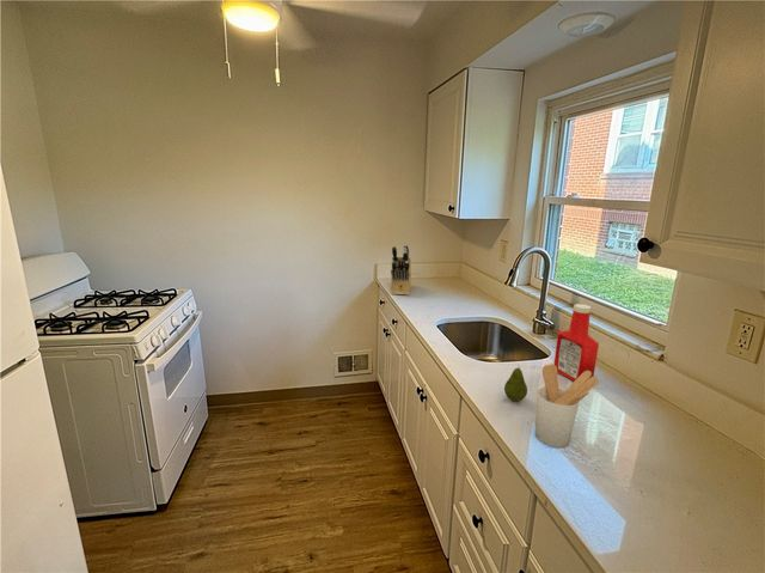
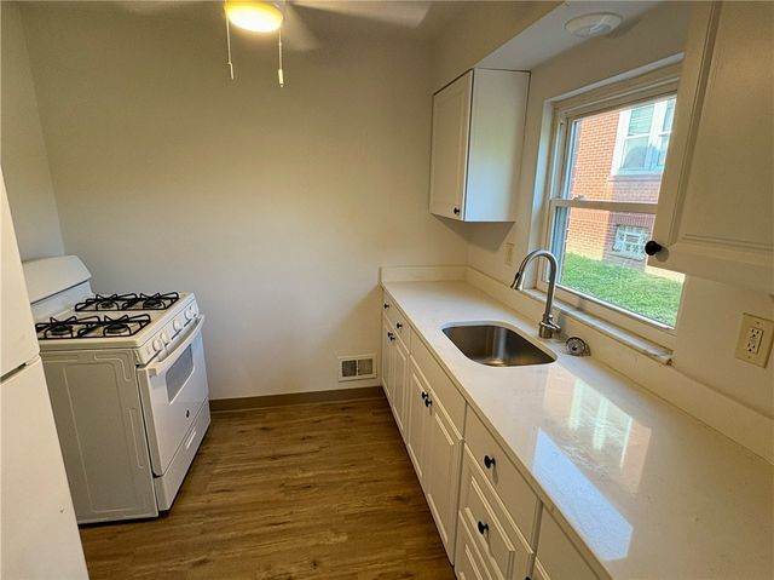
- utensil holder [534,364,600,449]
- fruit [503,365,528,402]
- soap bottle [552,303,600,383]
- knife block [390,243,412,297]
